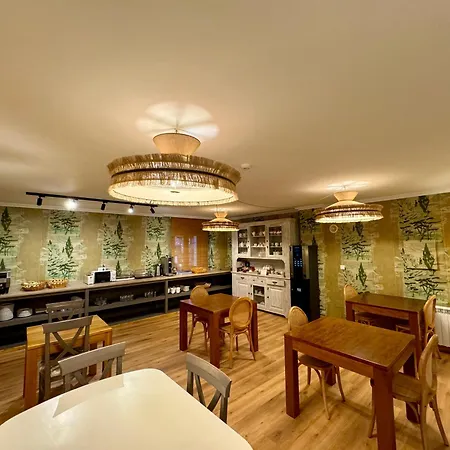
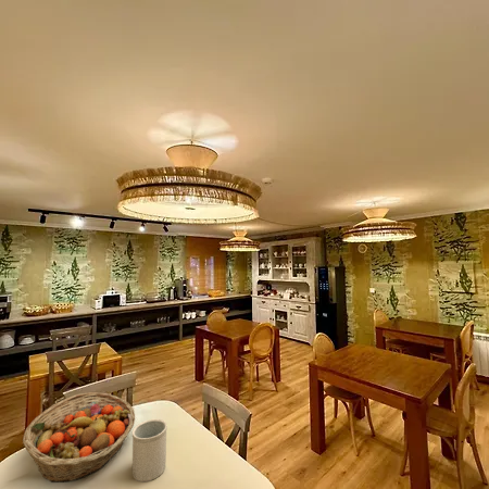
+ utensil holder [131,418,168,482]
+ fruit basket [22,391,136,484]
